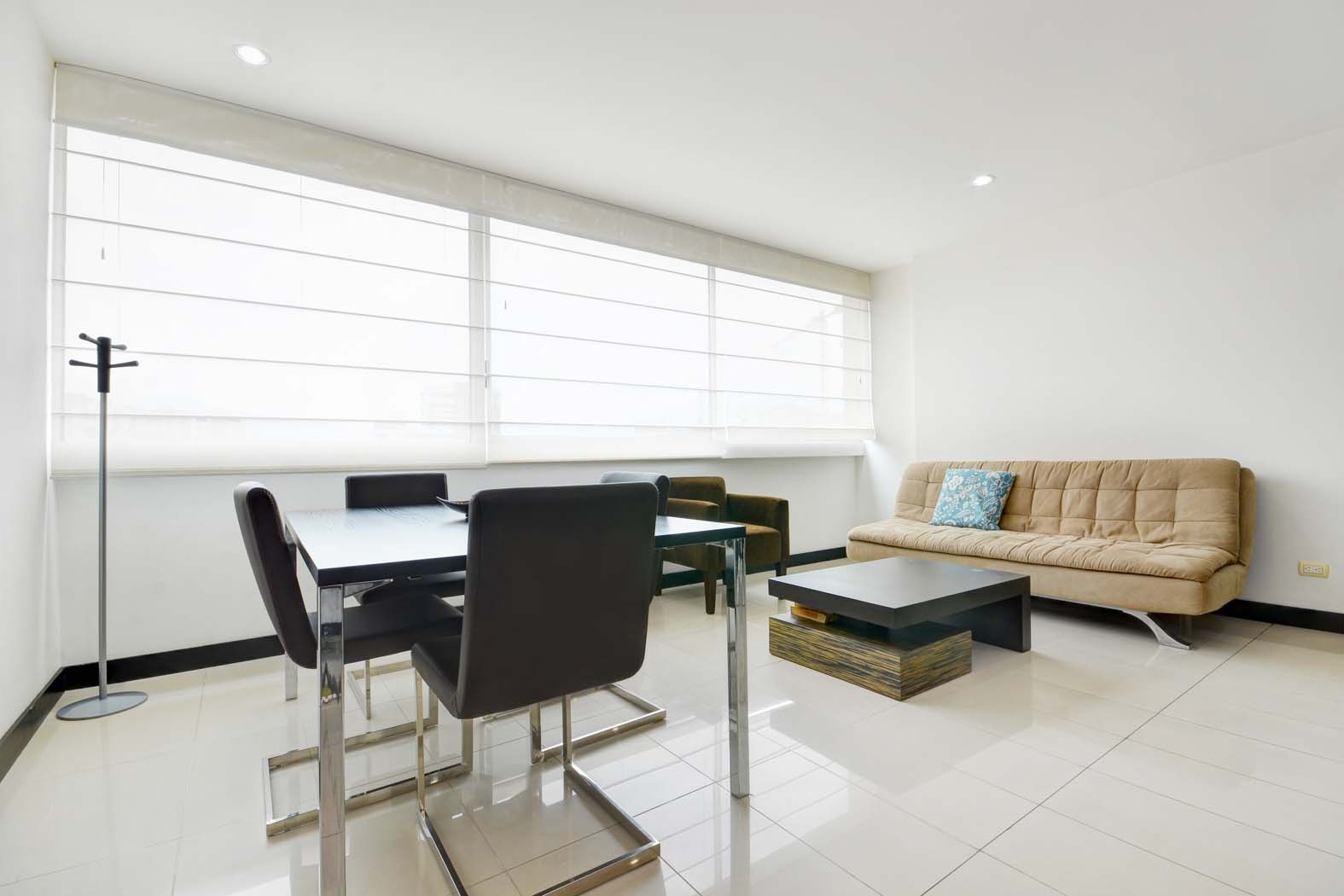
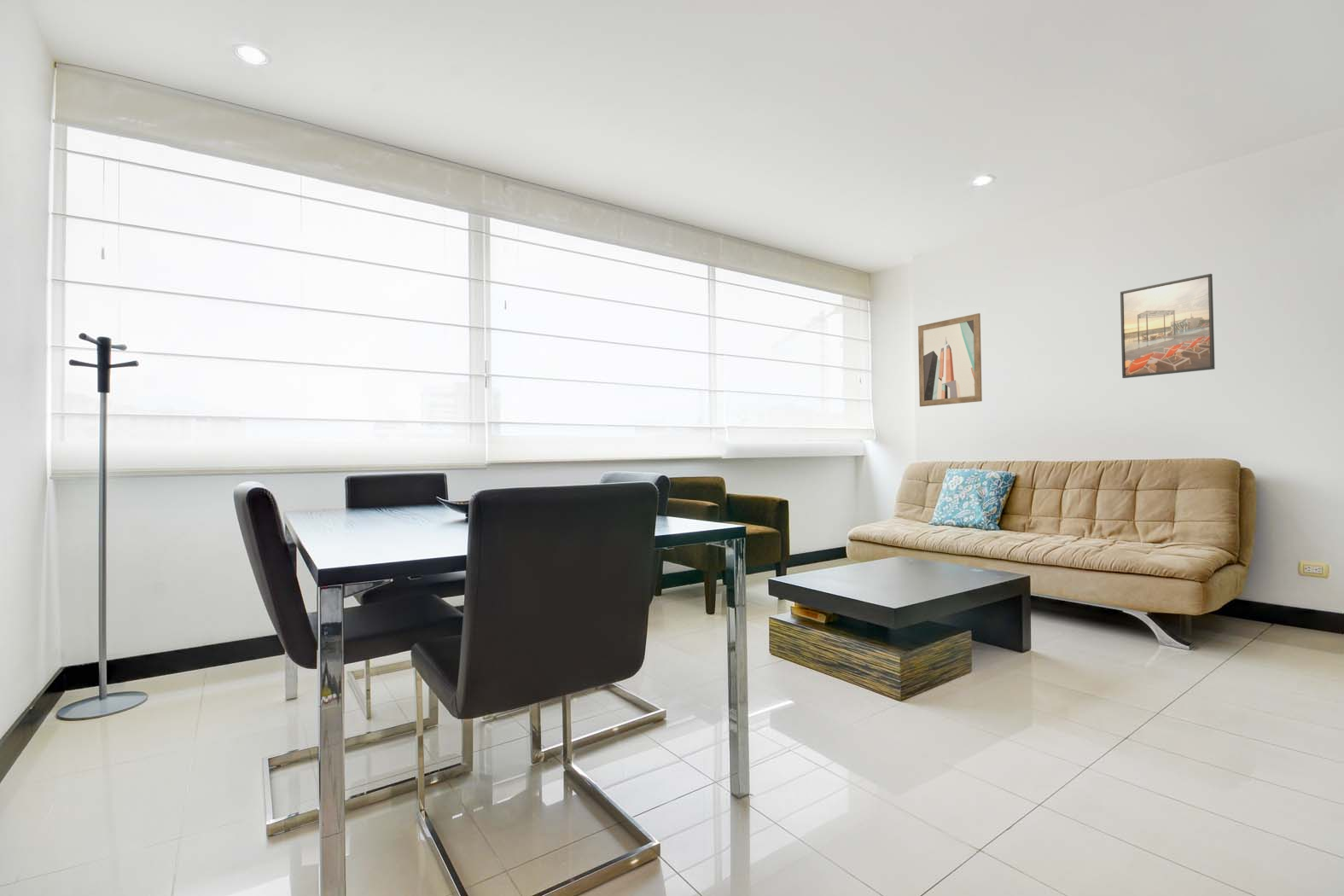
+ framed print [1120,273,1216,379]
+ wall art [917,312,983,407]
